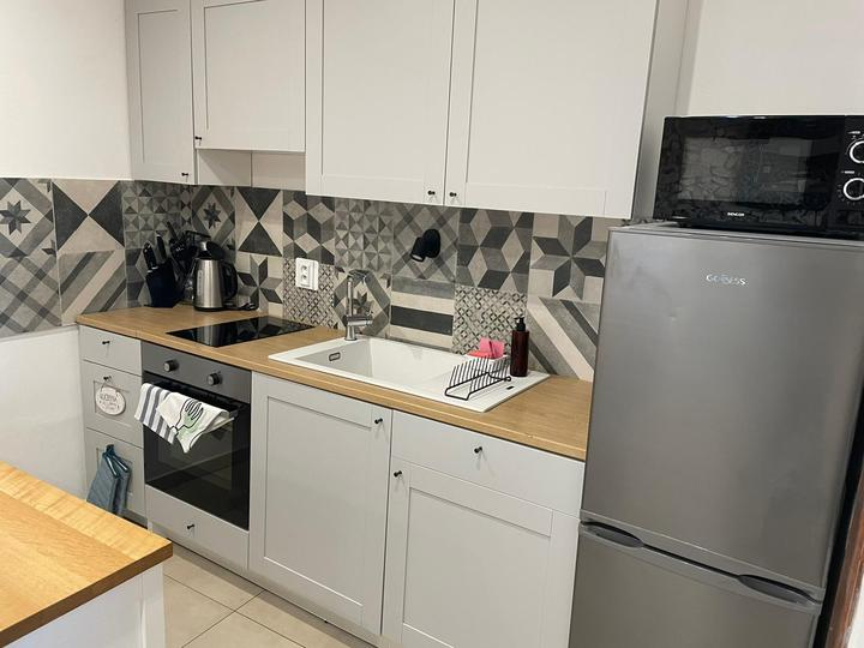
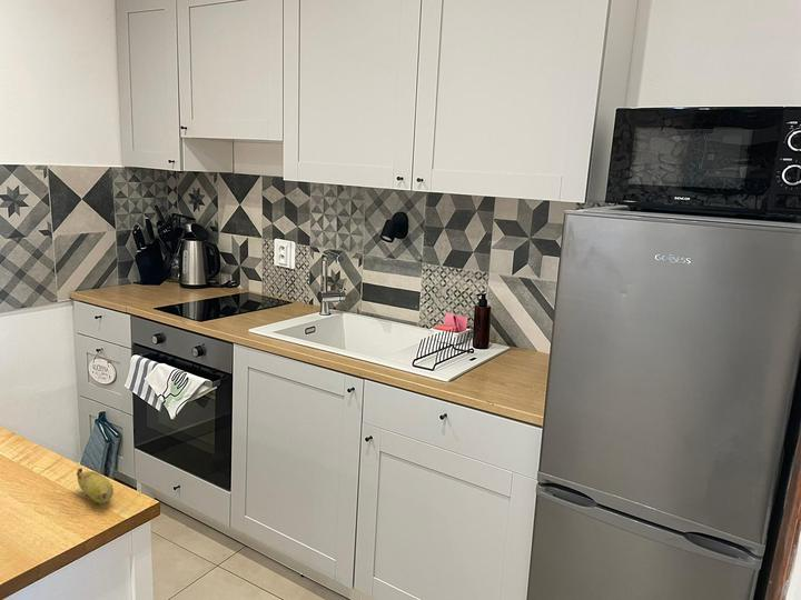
+ banana [76,468,115,504]
